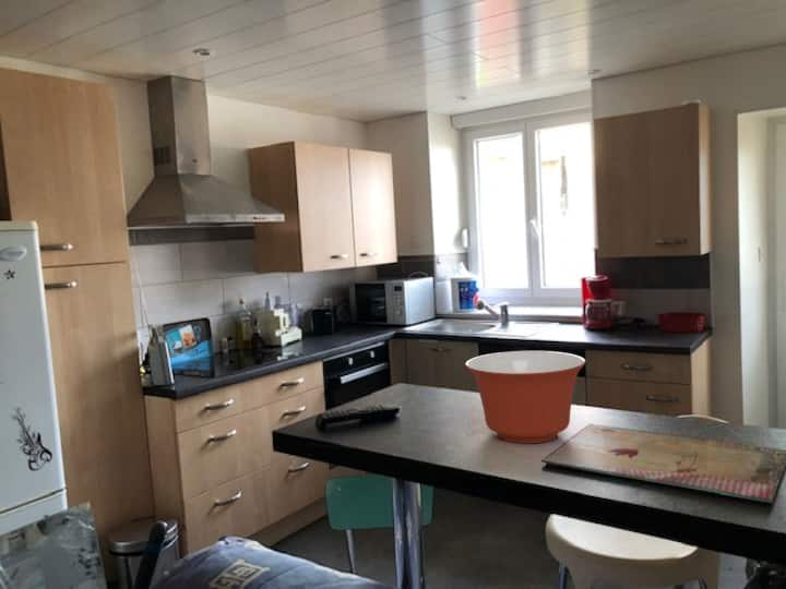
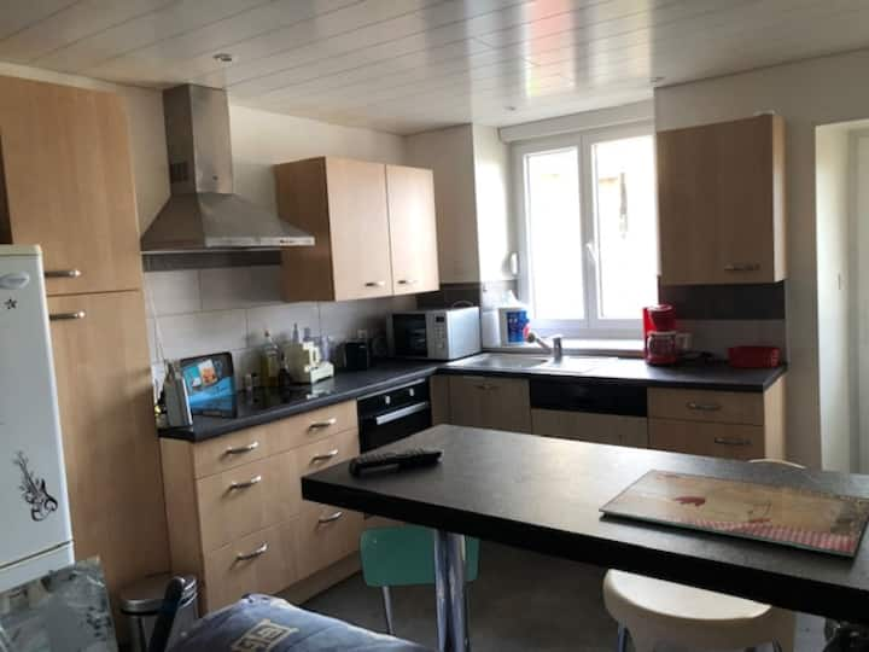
- mixing bowl [464,350,587,444]
